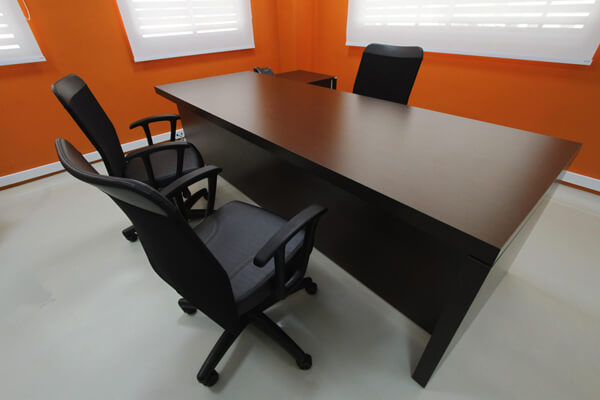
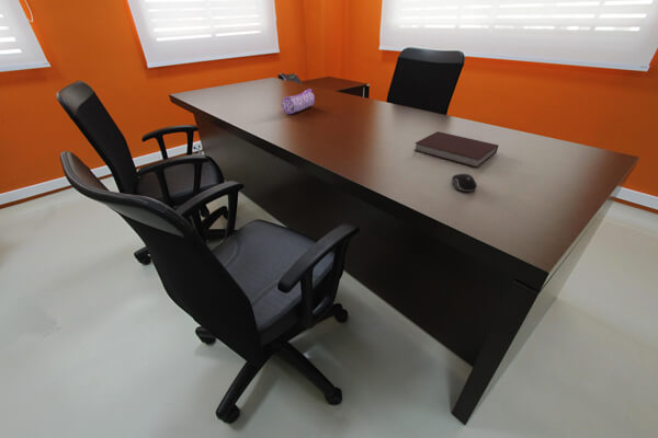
+ notebook [413,130,499,169]
+ pencil case [281,88,316,115]
+ computer mouse [451,173,478,193]
